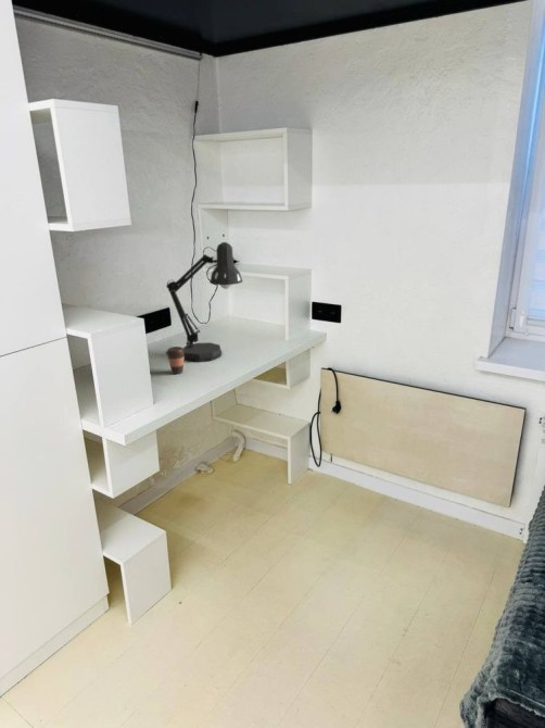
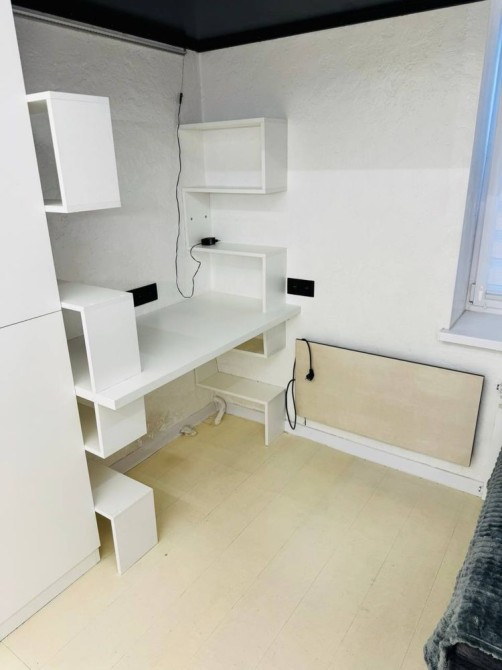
- coffee cup [165,346,186,375]
- desk lamp [165,241,243,363]
